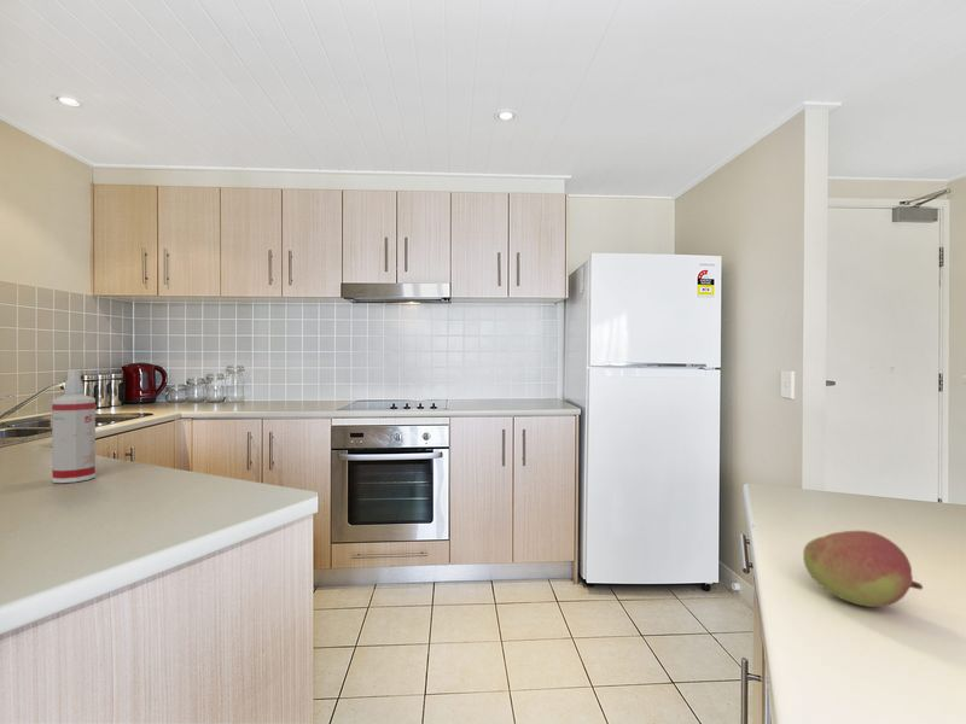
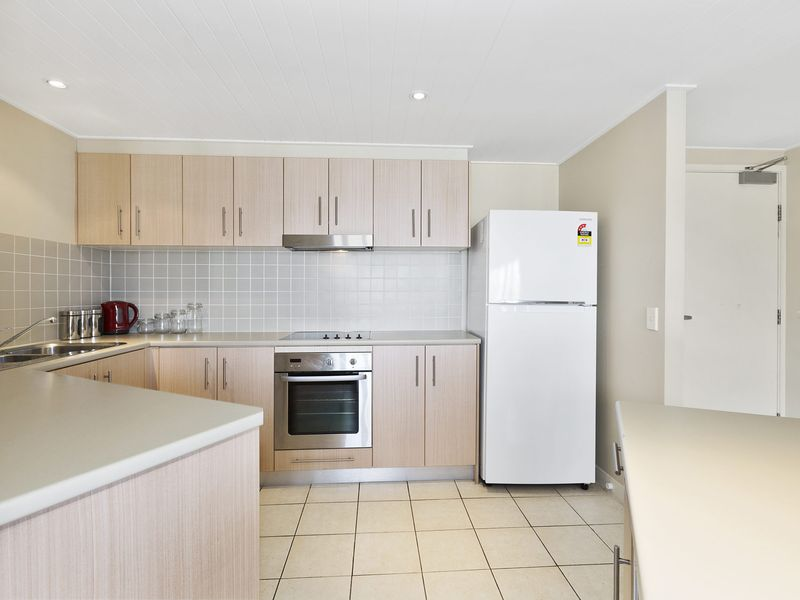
- spray bottle [51,368,97,484]
- fruit [802,530,924,608]
